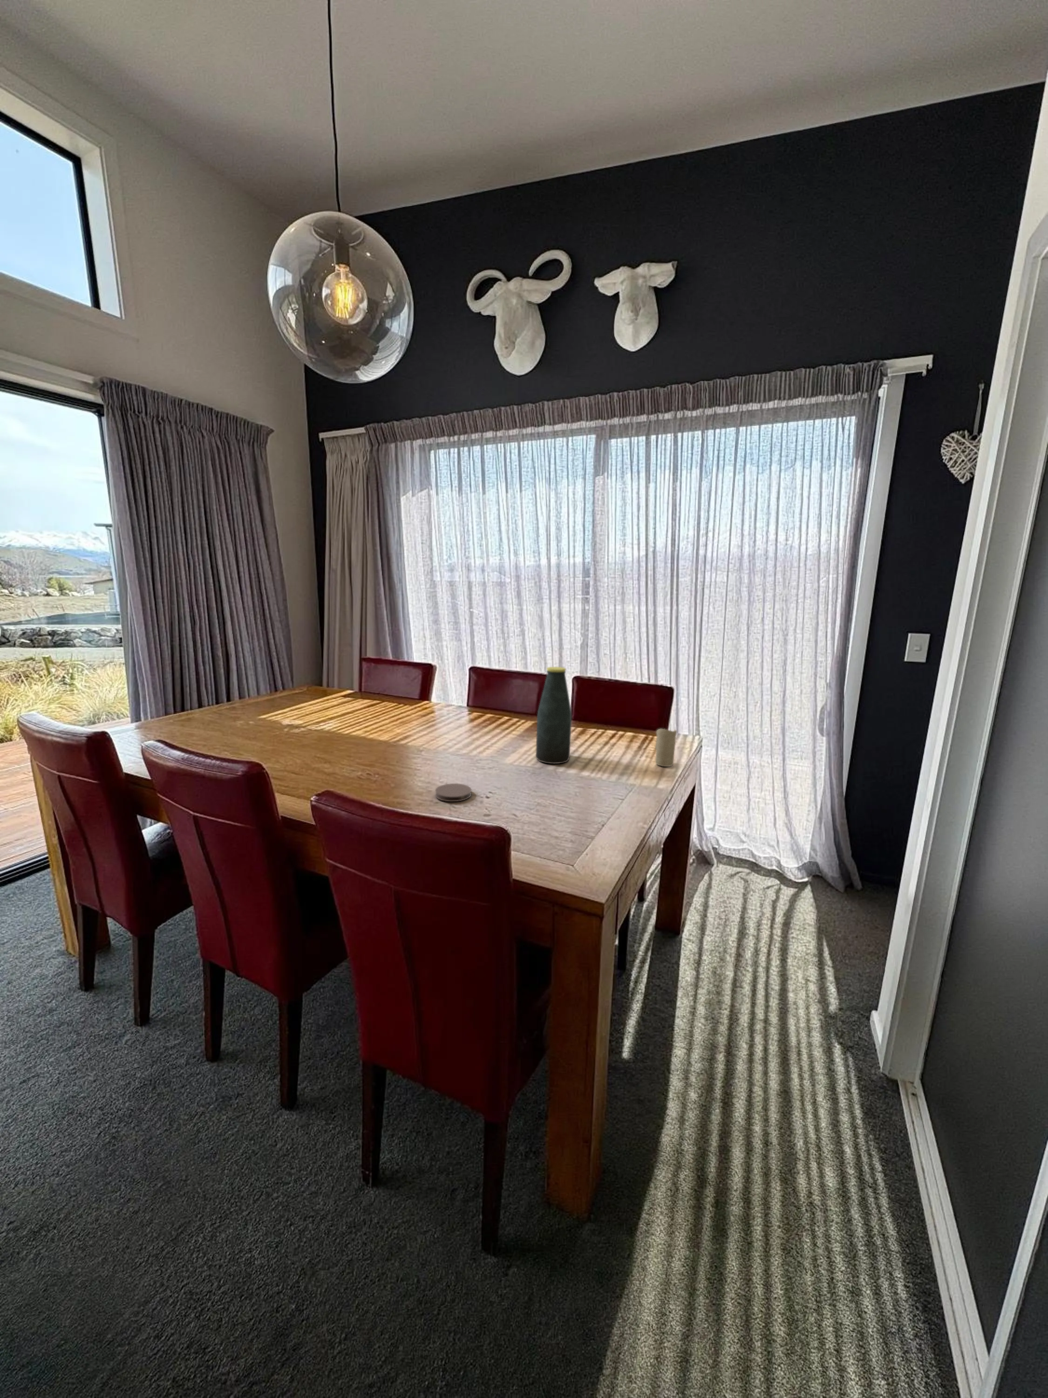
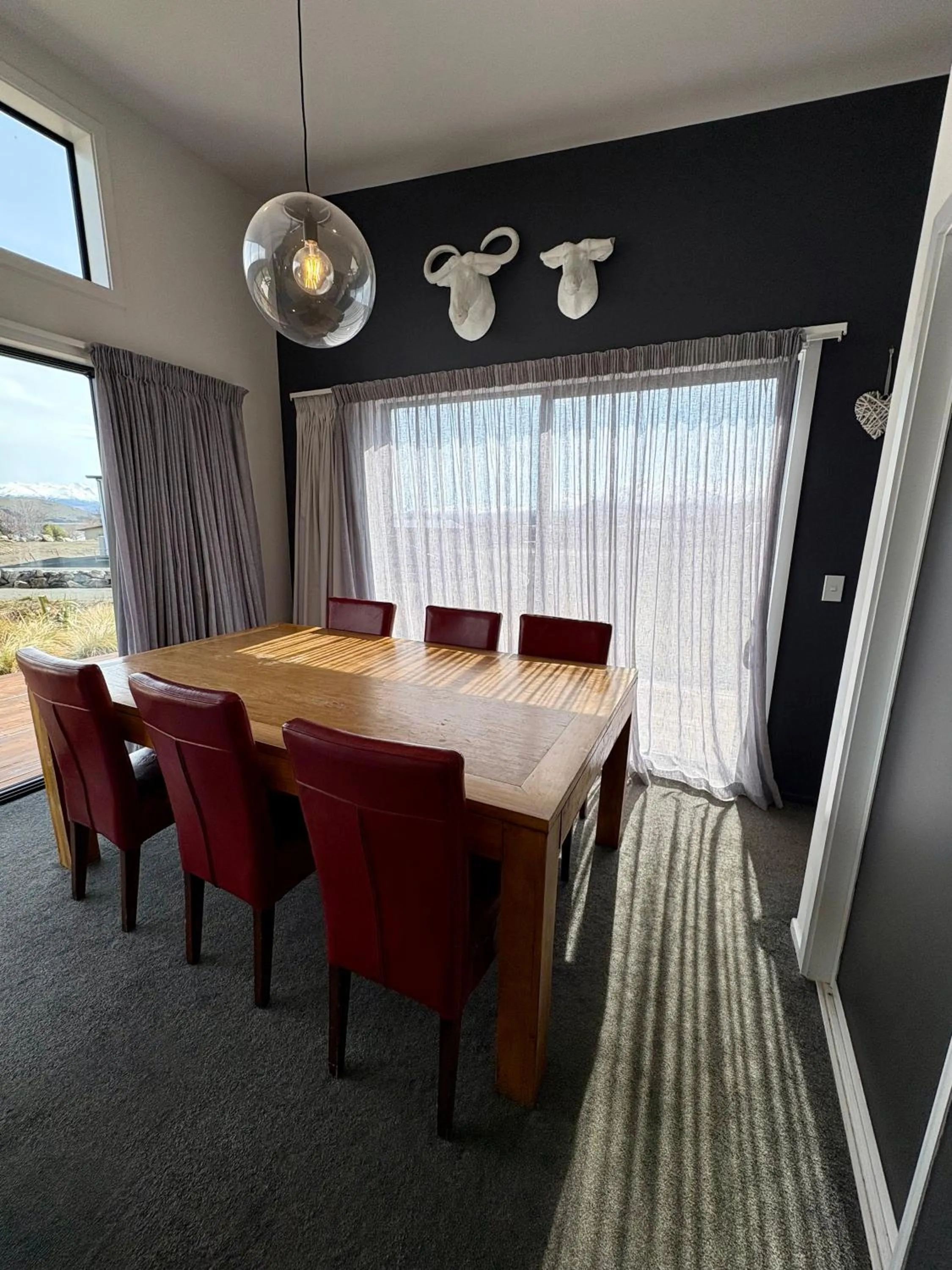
- candle [654,729,677,767]
- bottle [535,666,572,764]
- coaster [435,783,472,802]
